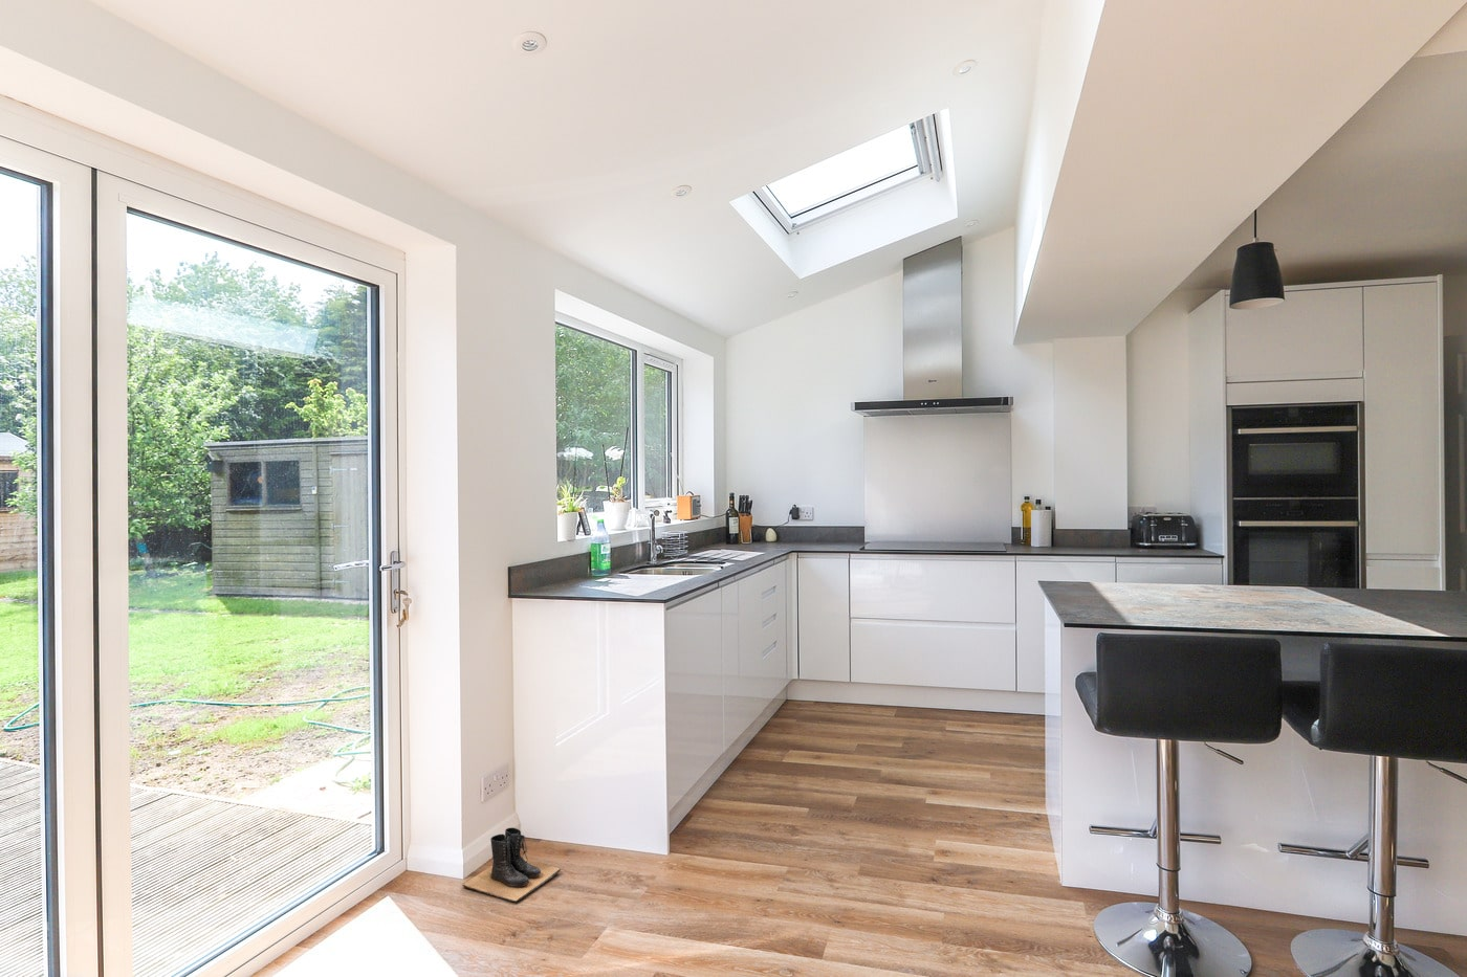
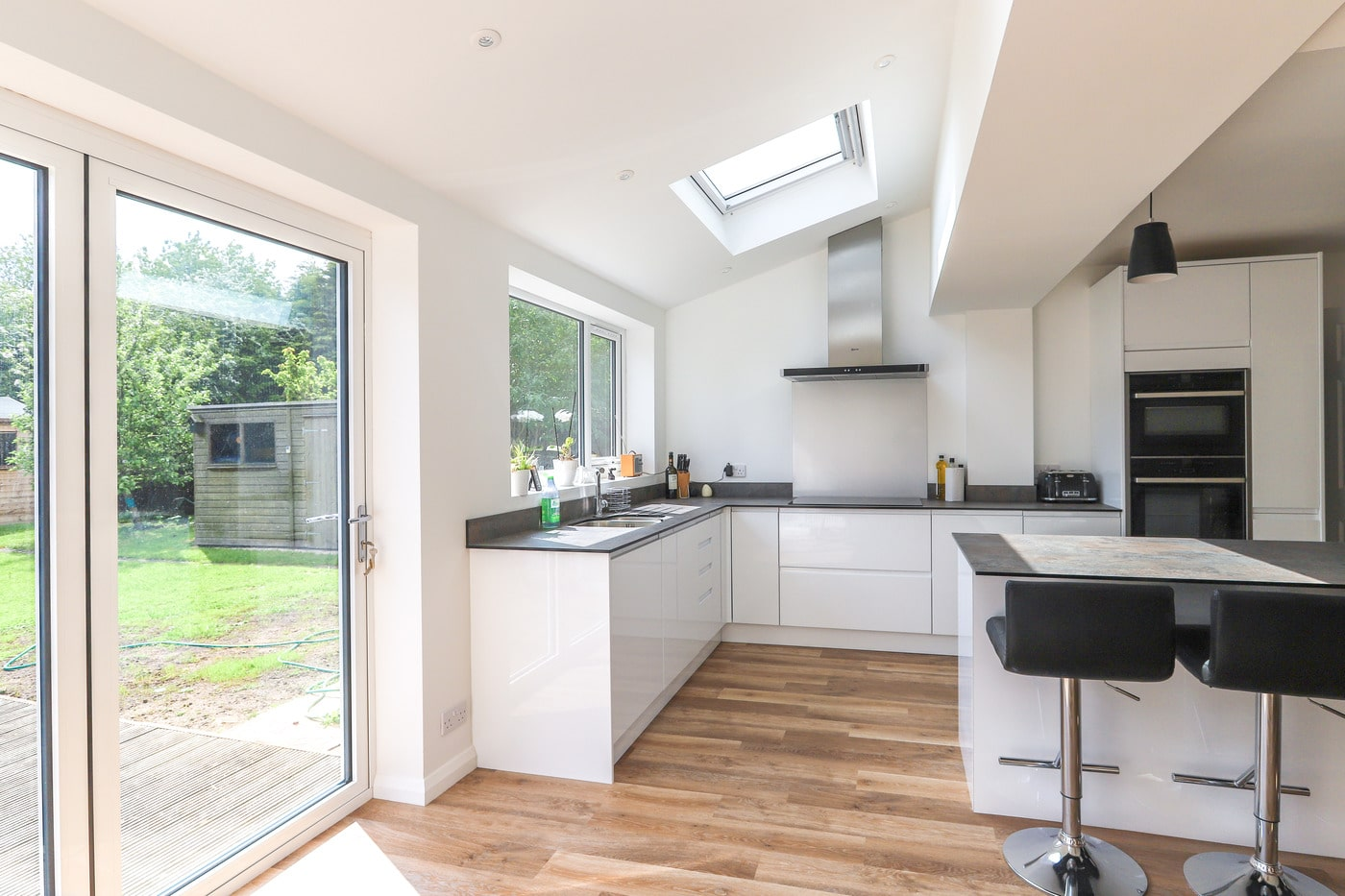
- boots [461,828,562,903]
